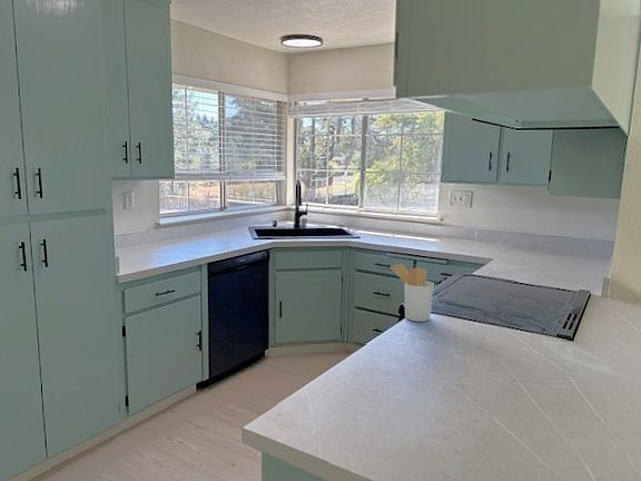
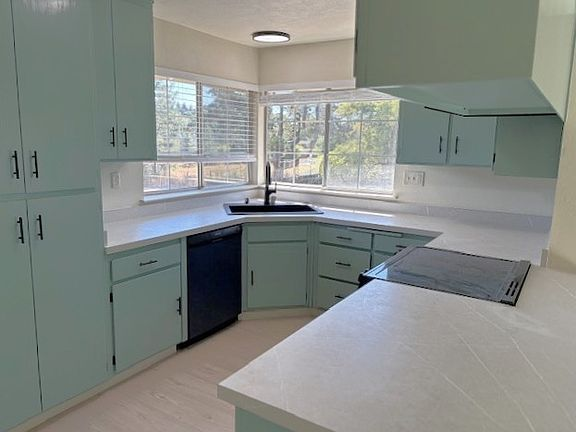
- utensil holder [389,263,435,323]
